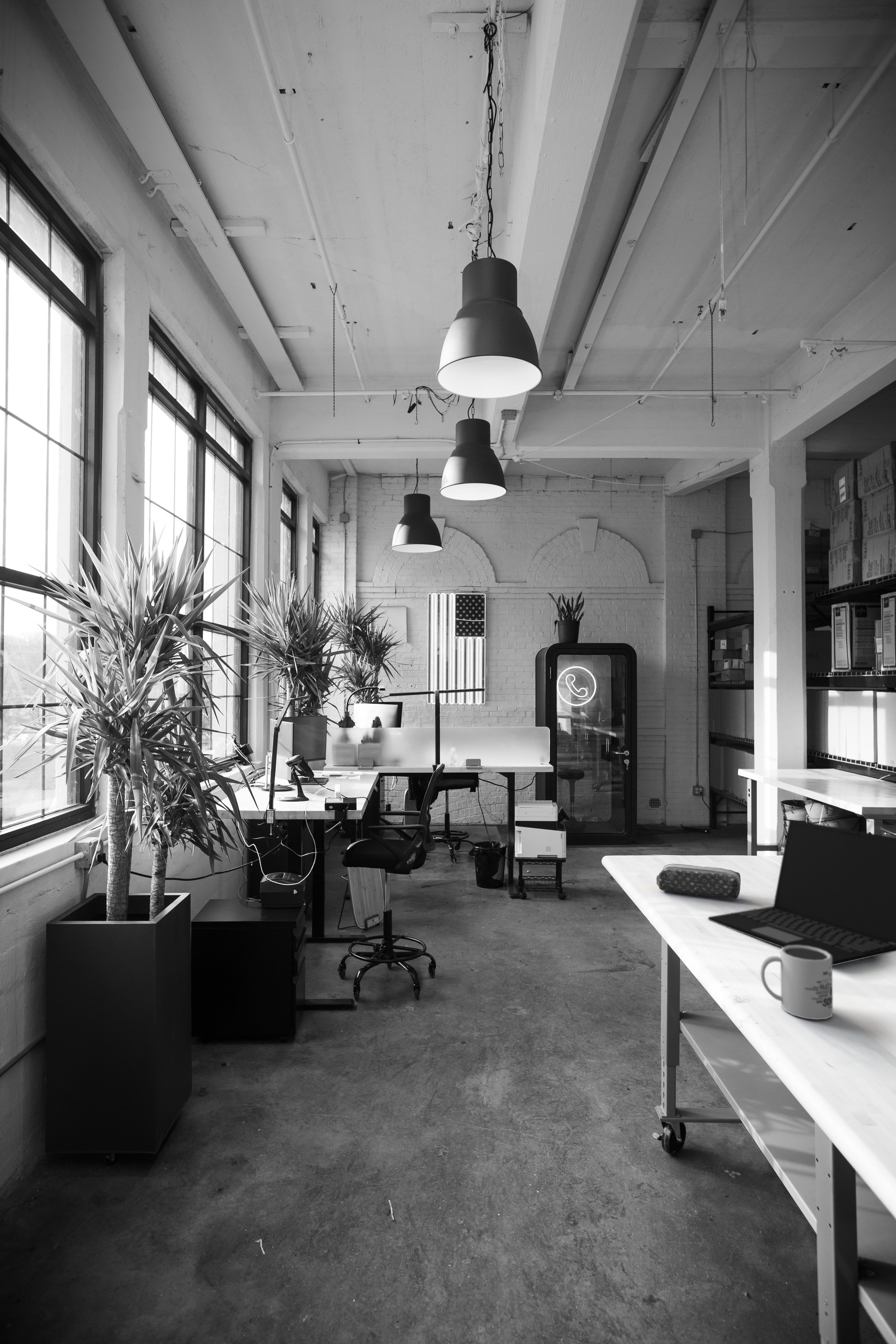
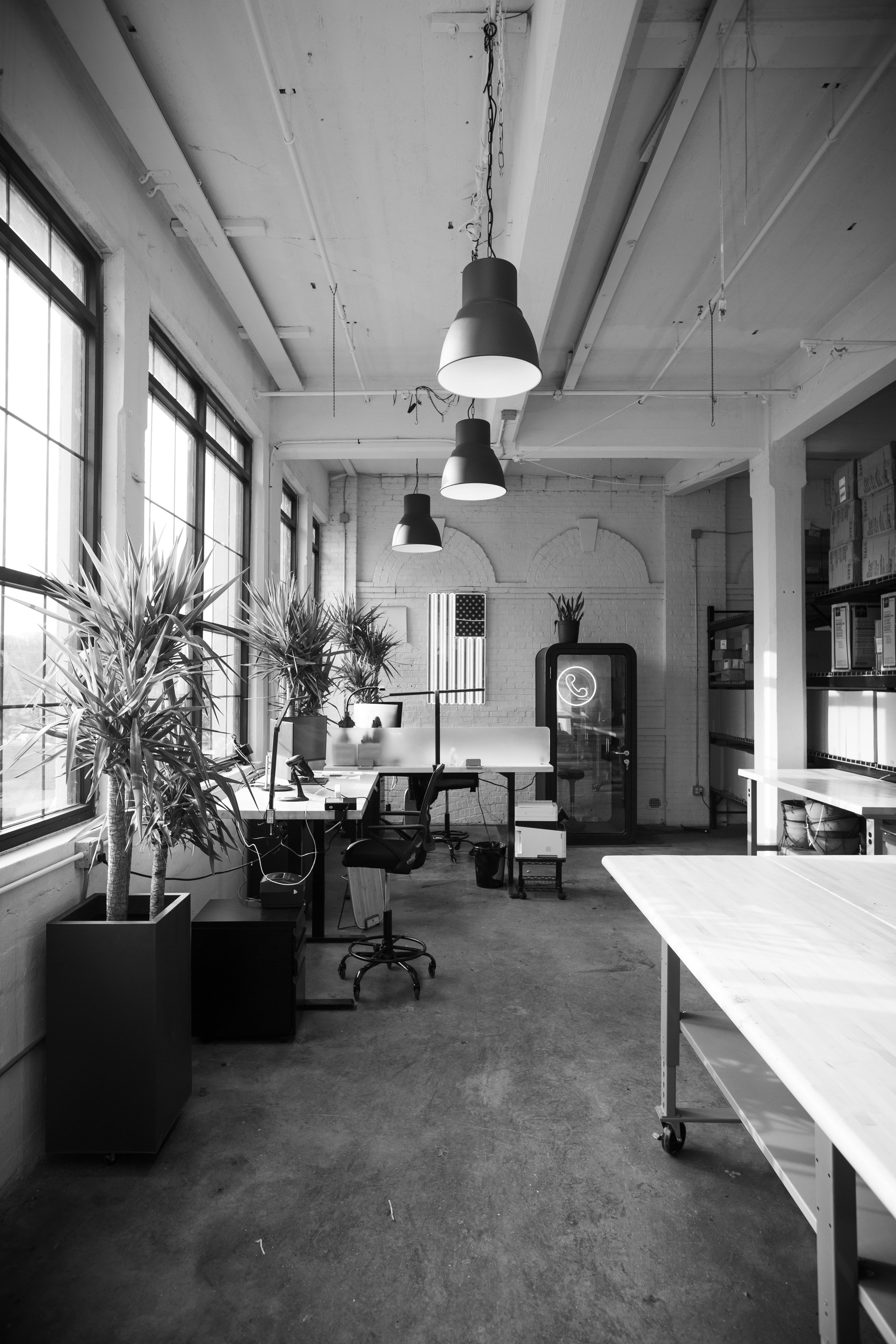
- mug [760,945,833,1020]
- laptop [708,819,896,966]
- pencil case [656,863,741,899]
